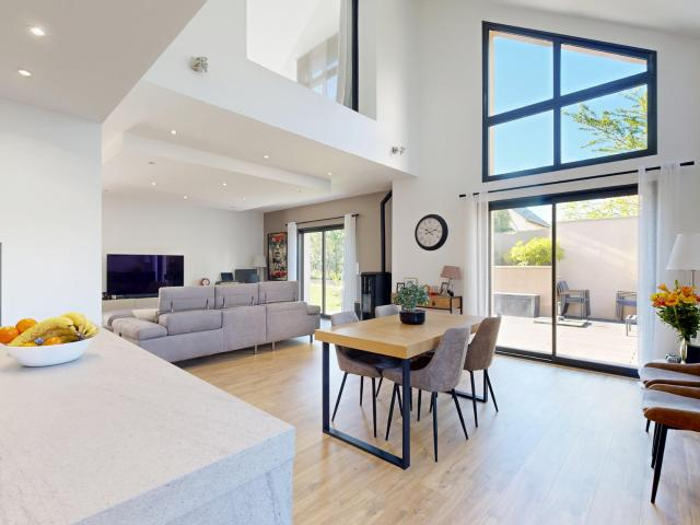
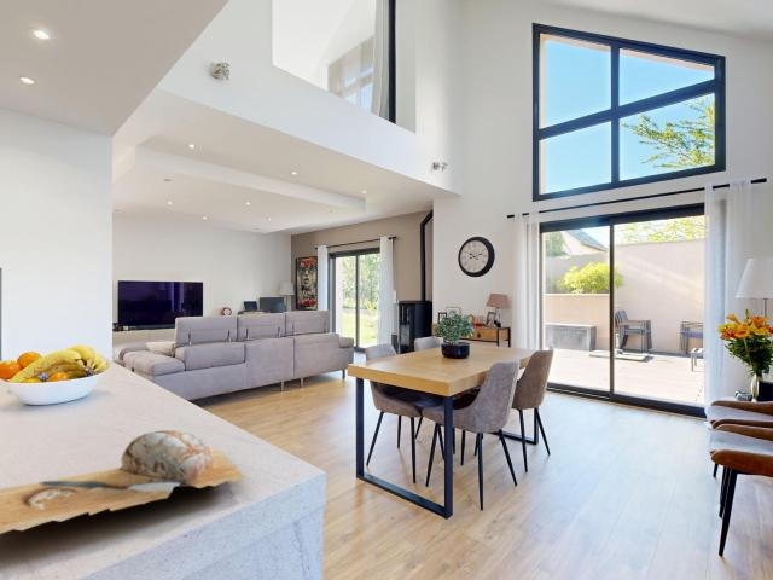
+ chopping board [0,429,248,535]
